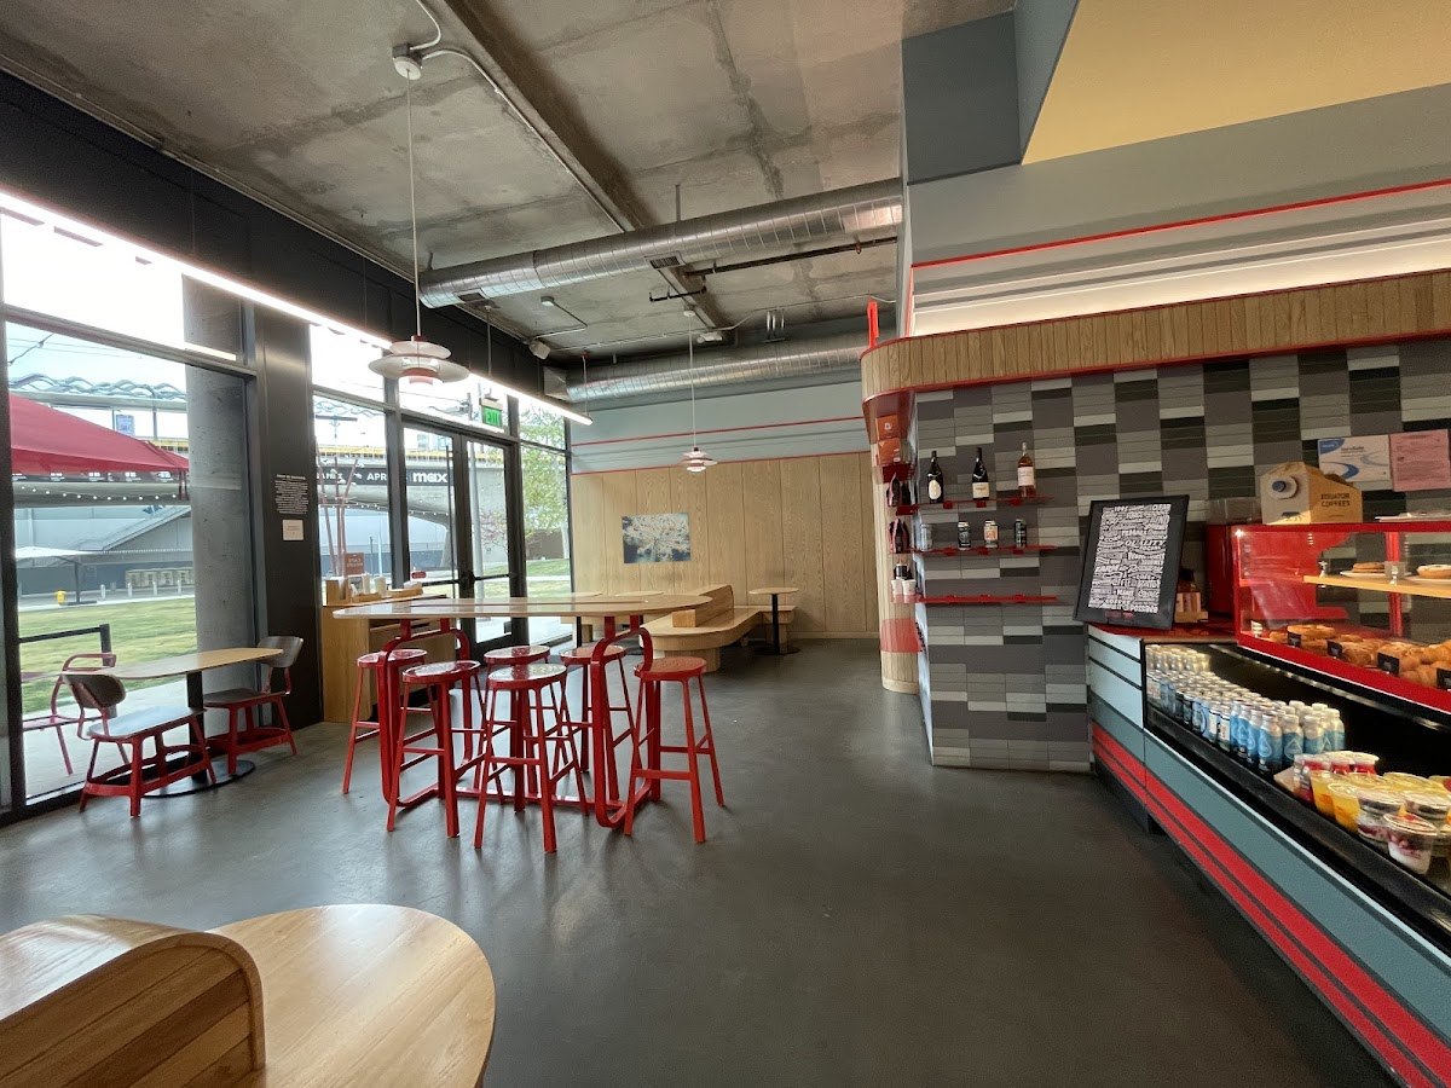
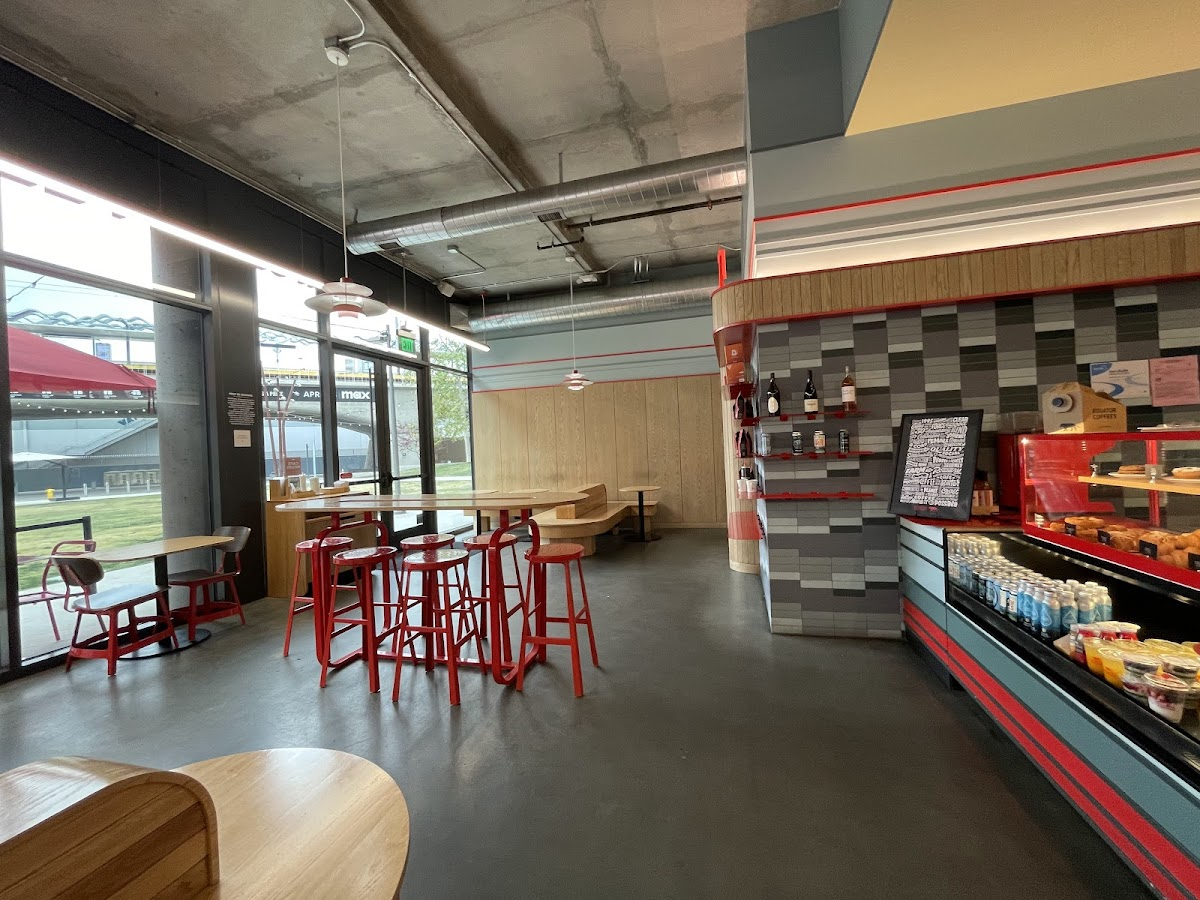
- wall art [620,511,692,565]
